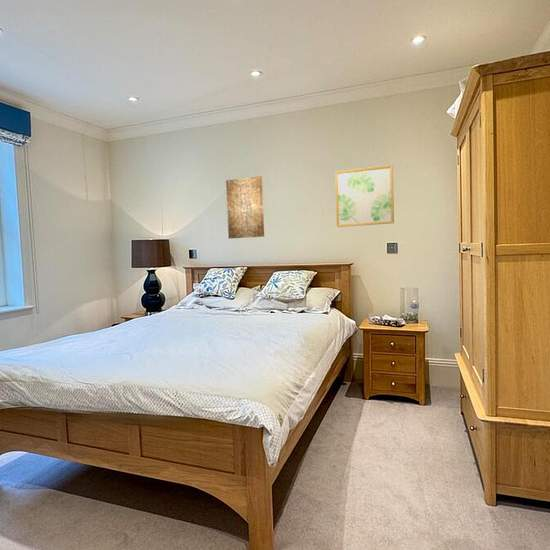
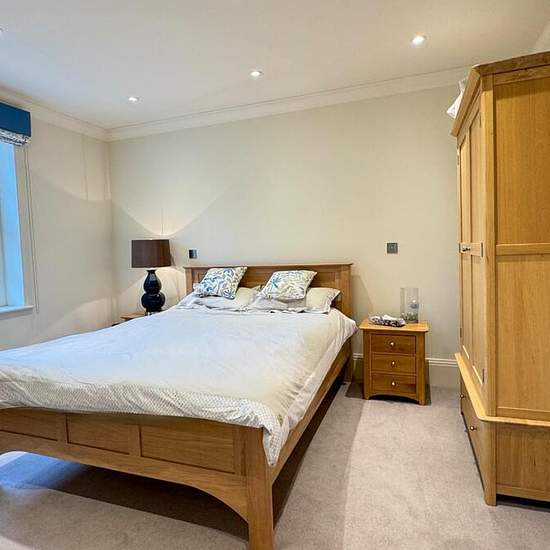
- wall art [225,175,265,240]
- wall art [334,164,395,228]
